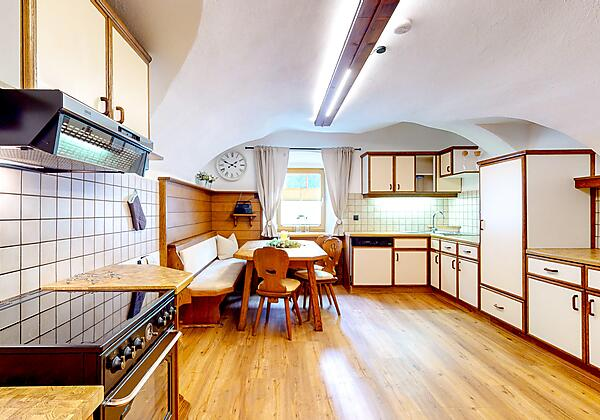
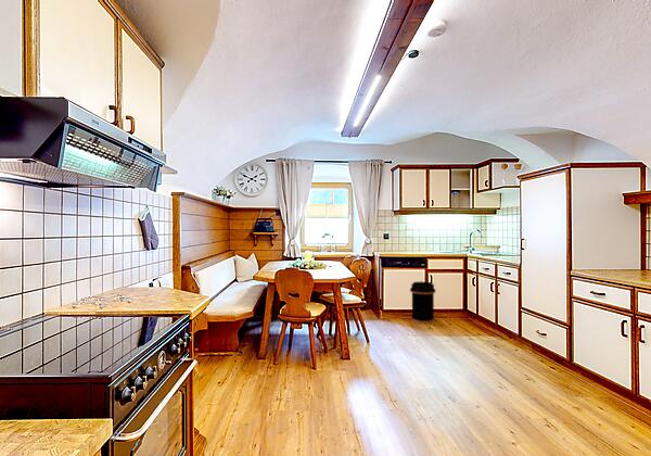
+ trash can [409,280,436,325]
